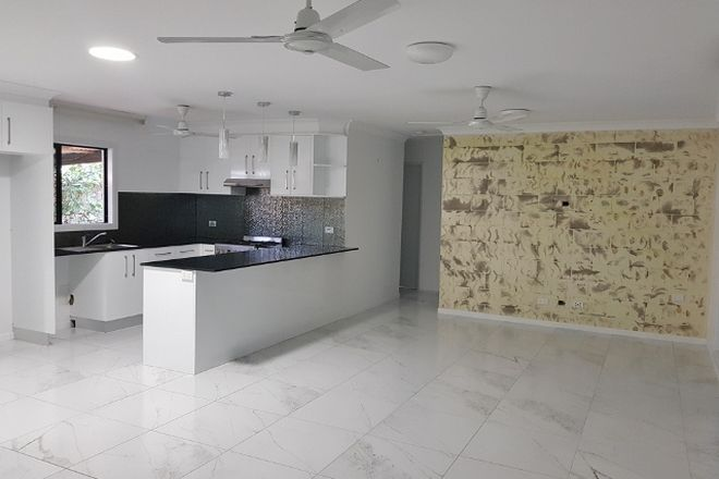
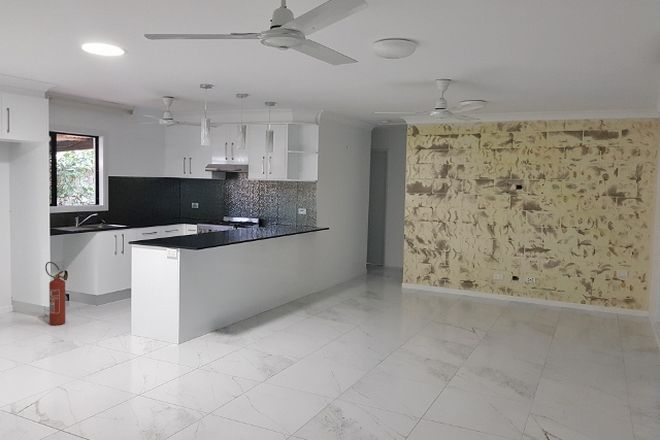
+ fire extinguisher [44,261,66,326]
